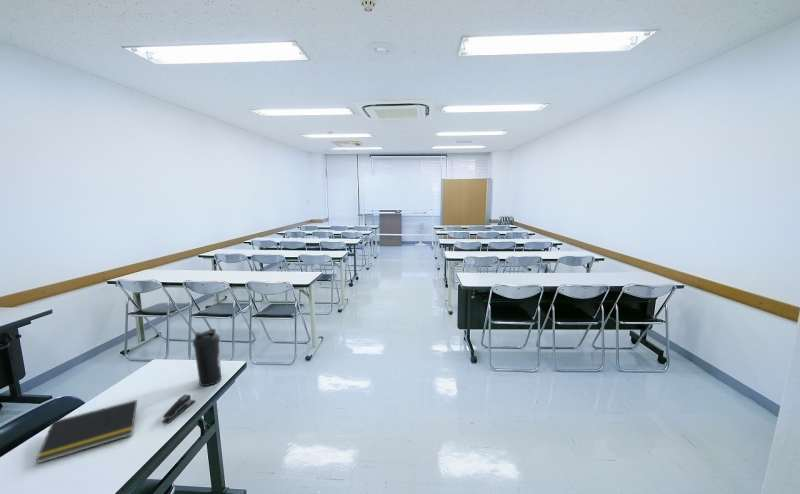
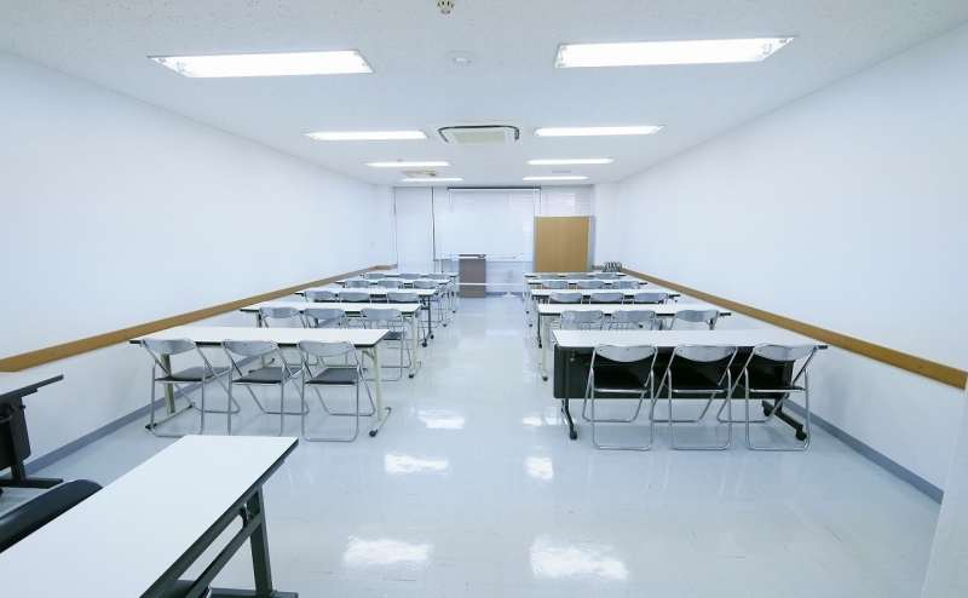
- stapler [161,393,197,423]
- water bottle [192,328,222,387]
- notepad [35,399,138,465]
